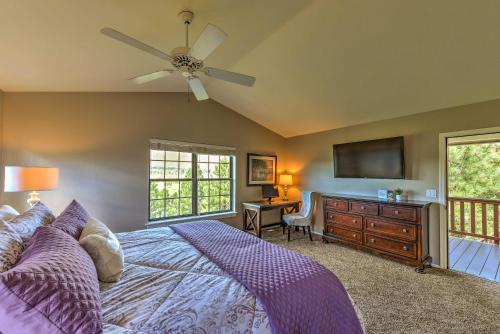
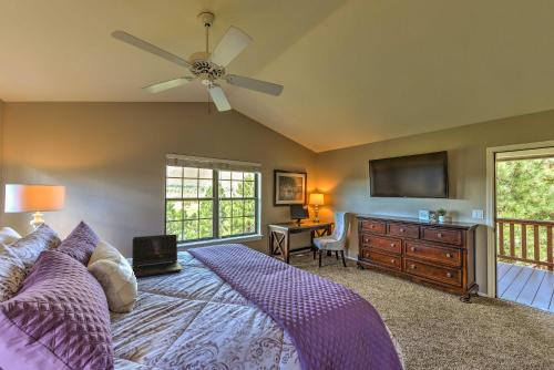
+ laptop computer [131,233,183,279]
